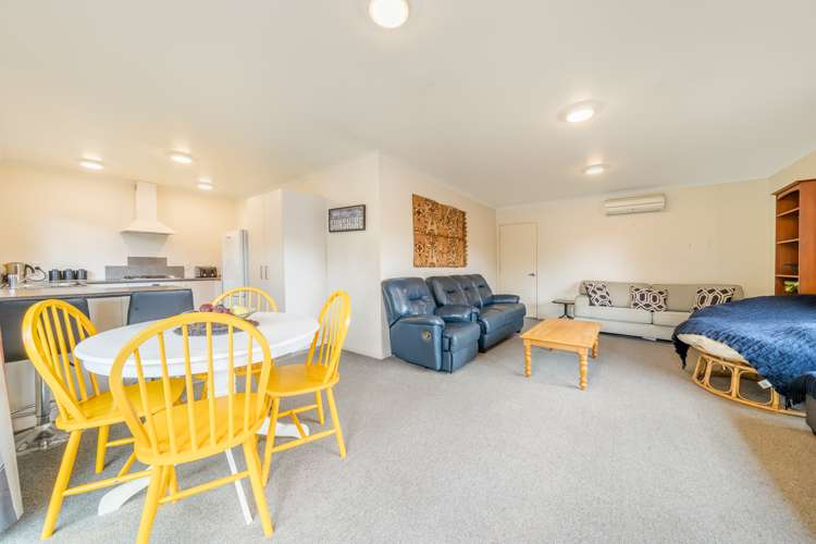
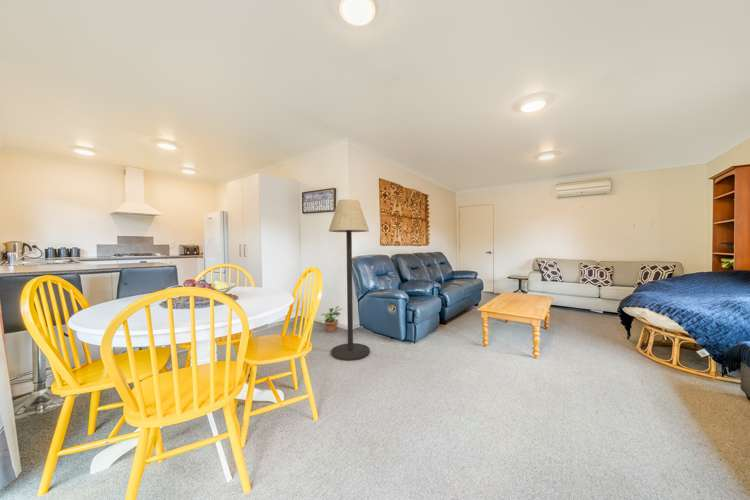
+ floor lamp [328,198,371,361]
+ potted plant [320,305,343,333]
